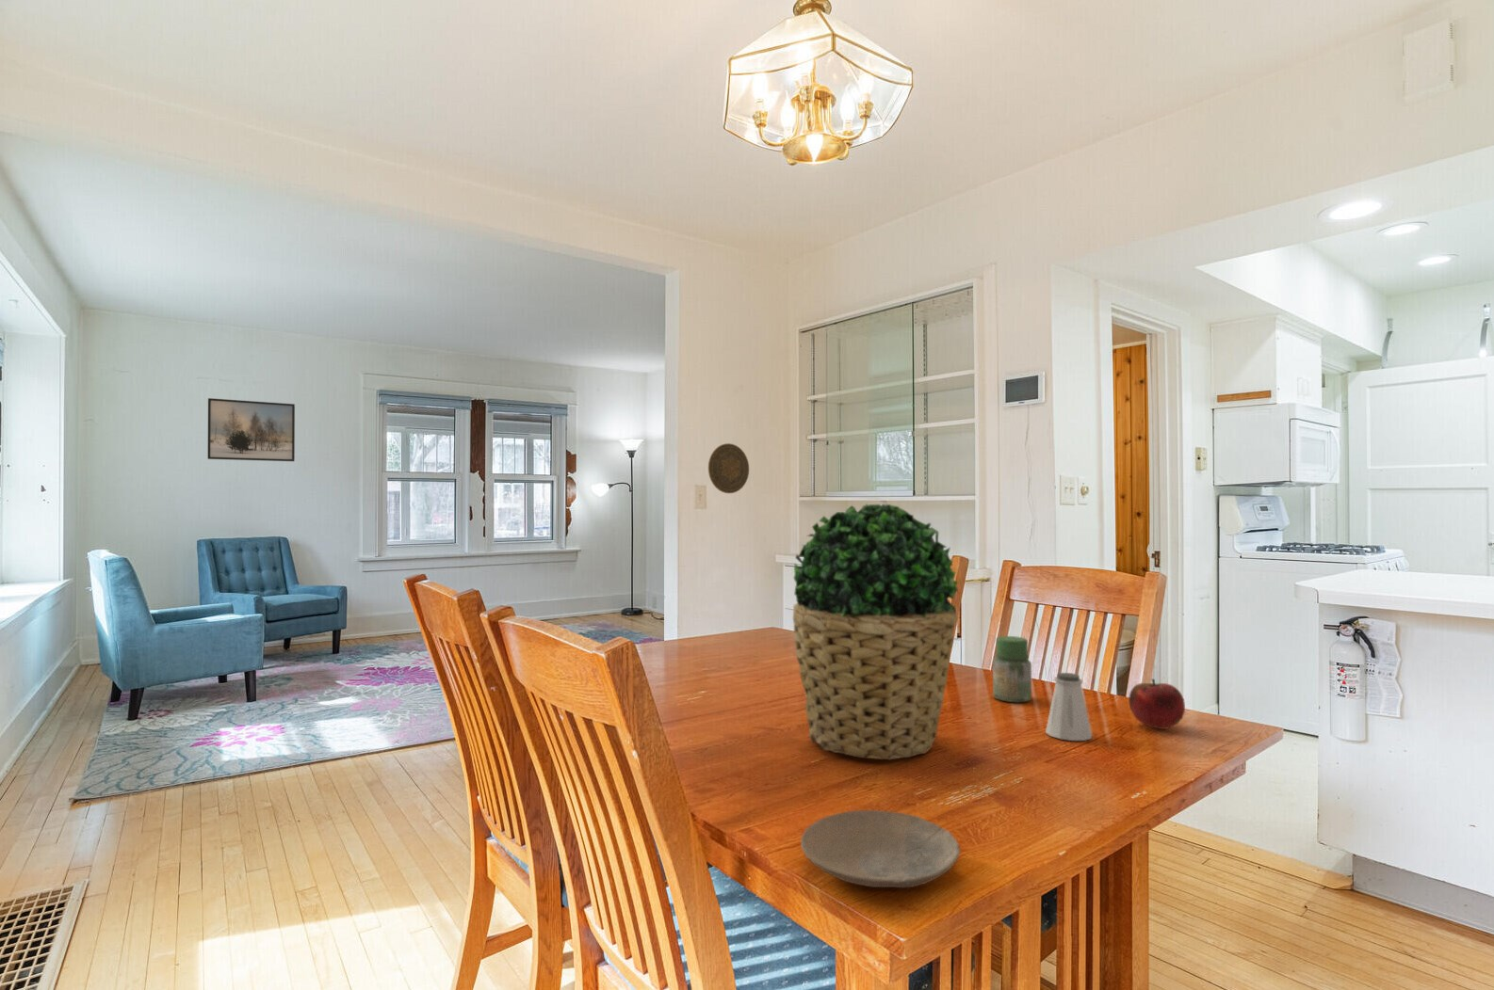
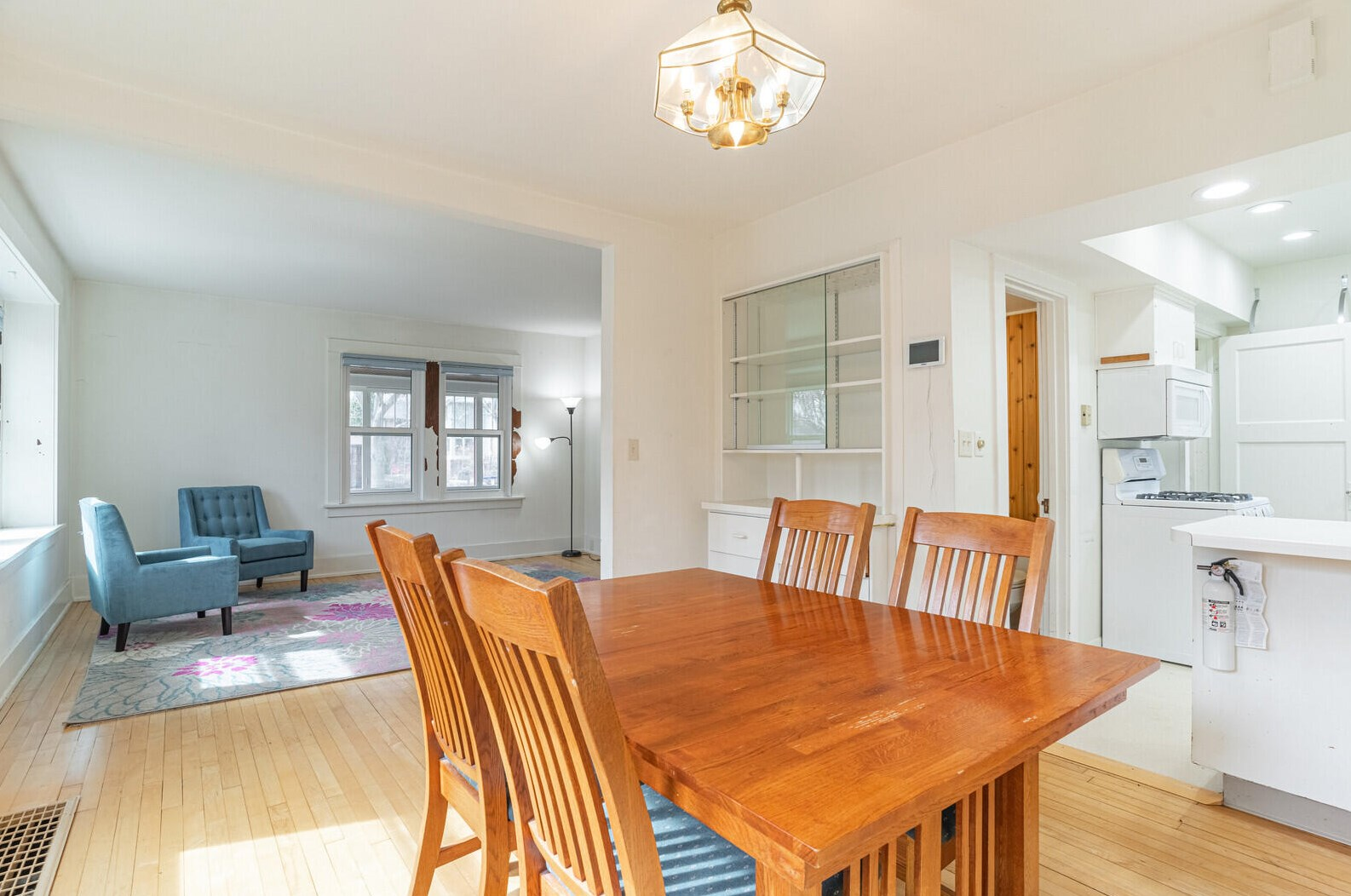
- potted plant [792,503,959,760]
- plate [800,809,961,888]
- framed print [207,397,295,462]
- fruit [1128,677,1185,730]
- decorative plate [708,442,750,494]
- jar [992,635,1033,703]
- saltshaker [1045,672,1093,741]
